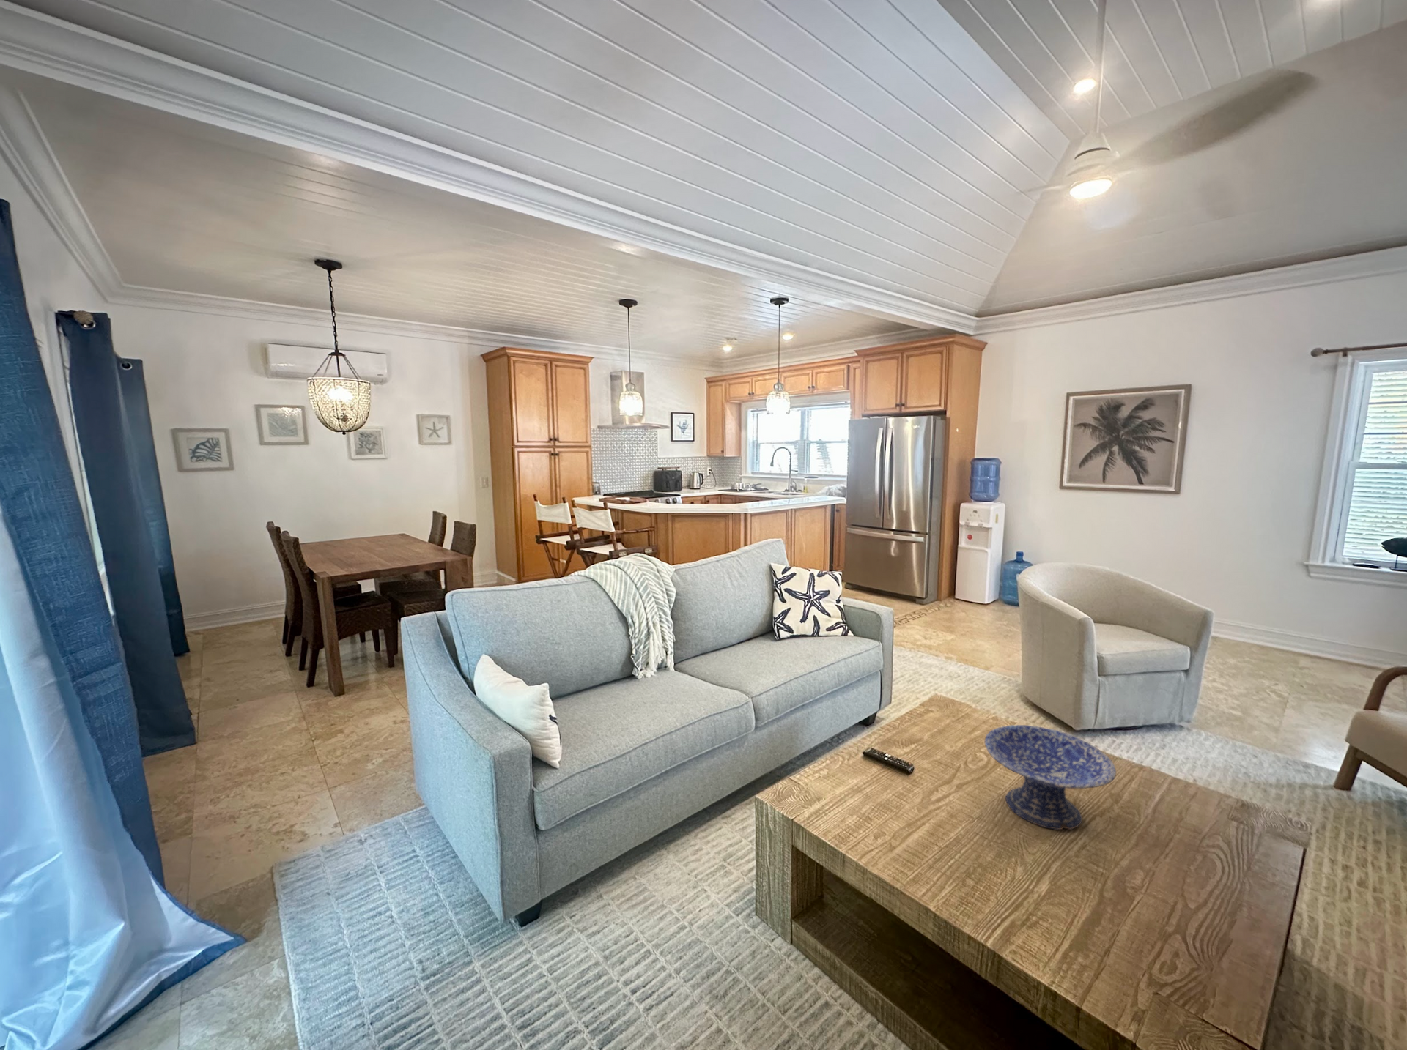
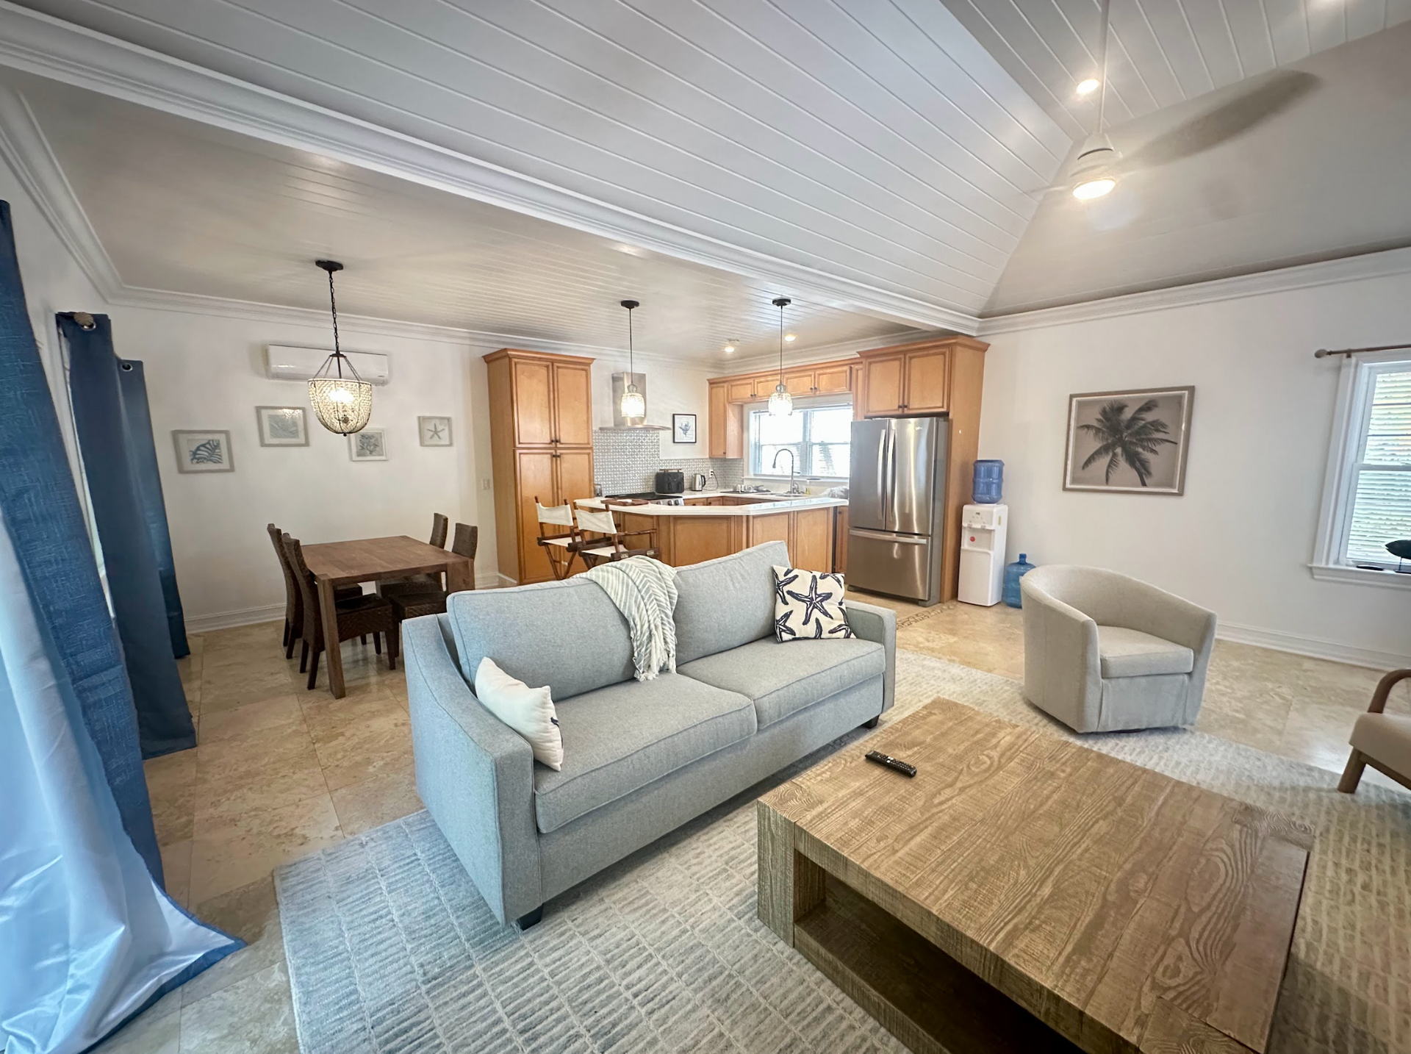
- decorative bowl [983,725,1117,831]
